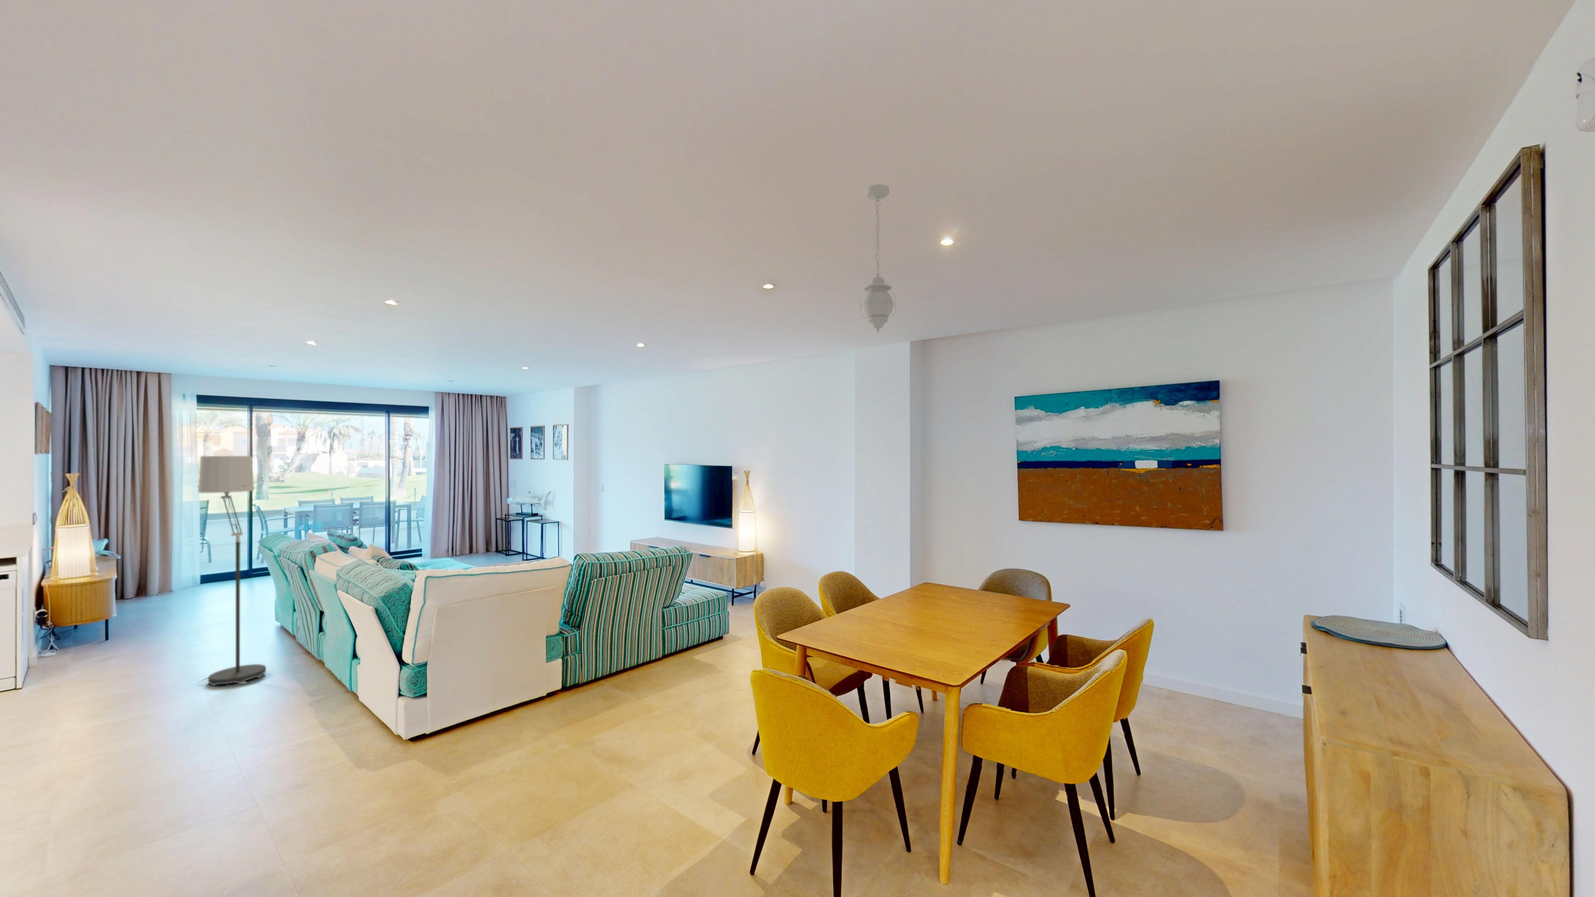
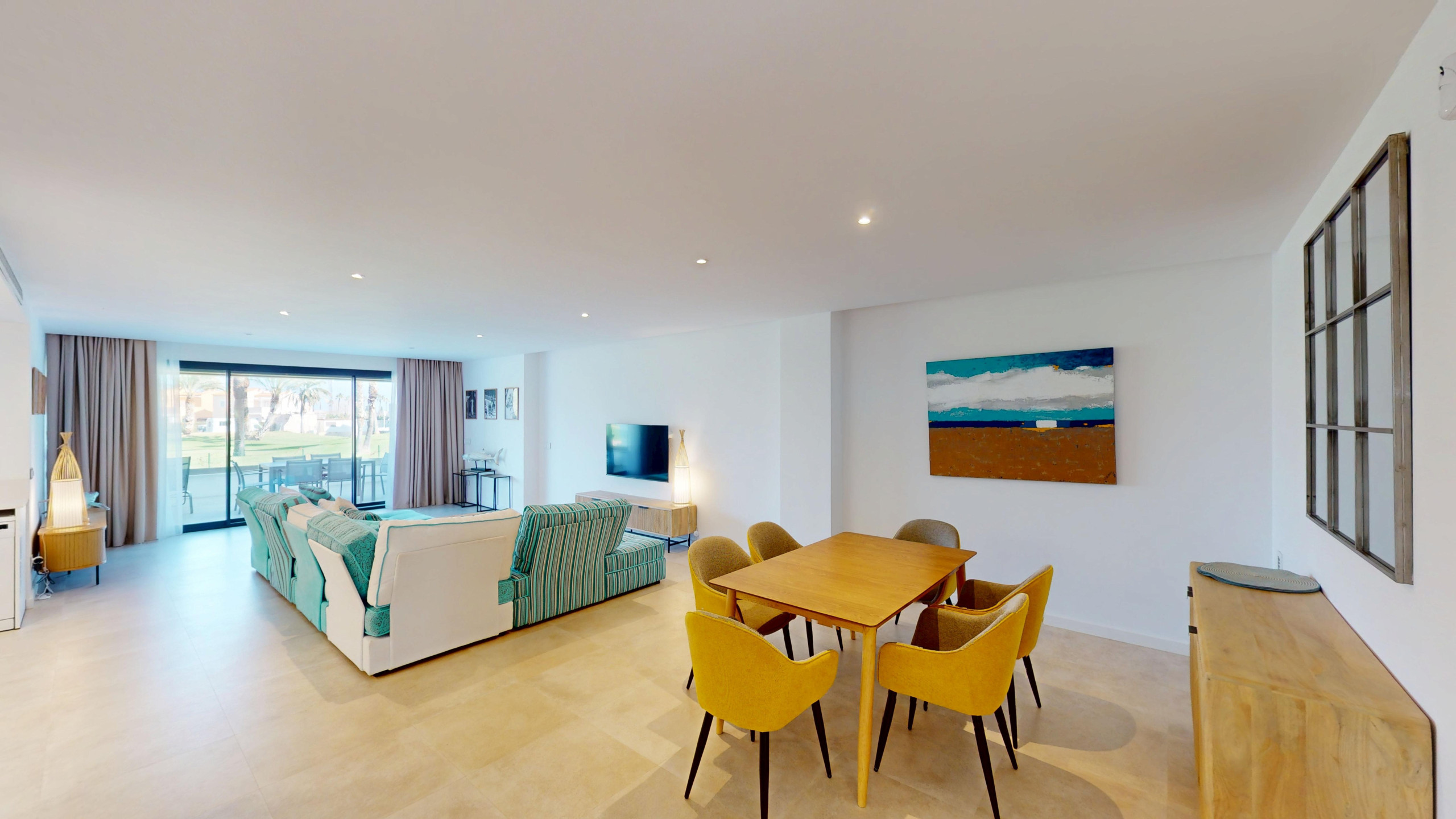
- pendant light [859,184,897,333]
- floor lamp [196,456,266,687]
